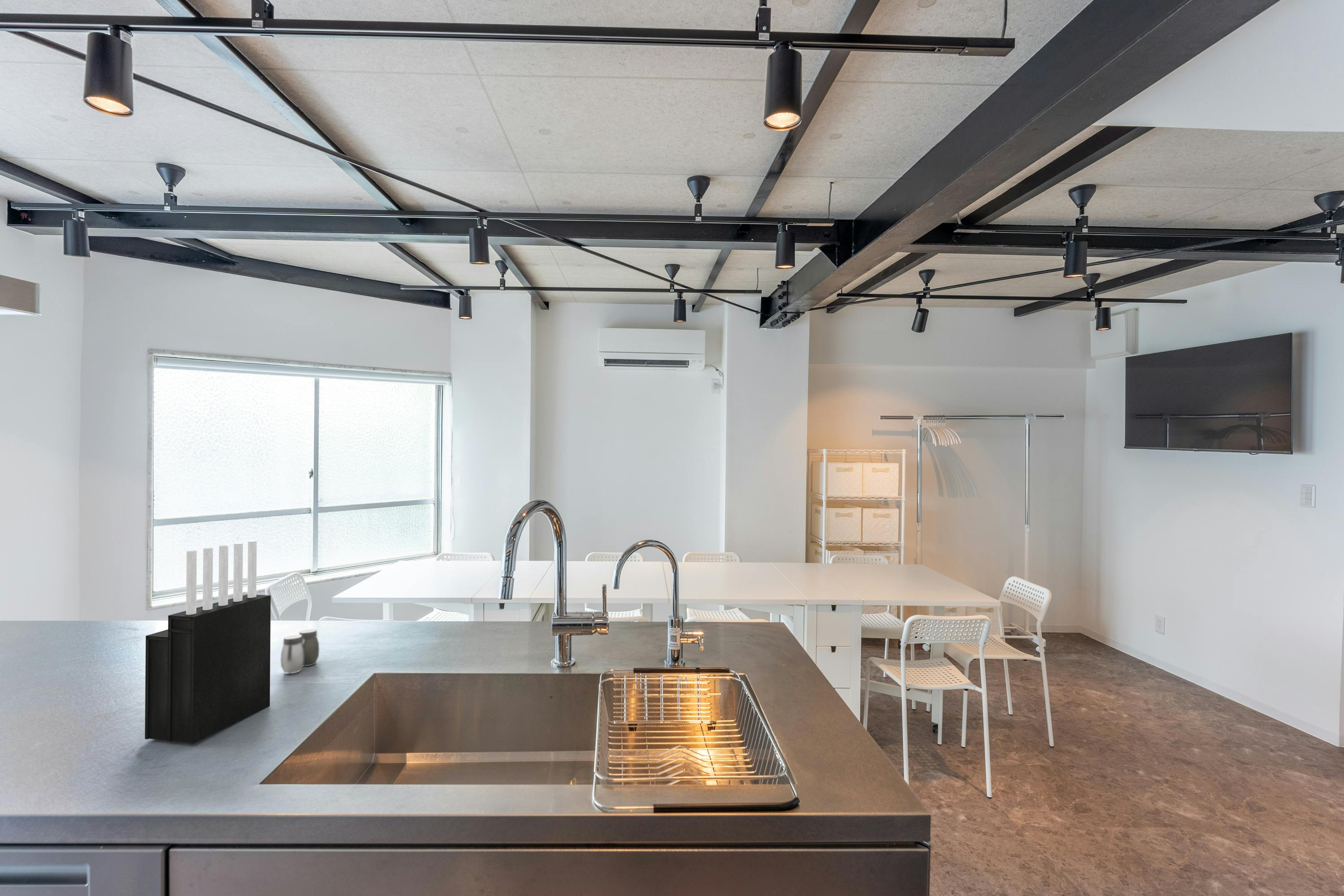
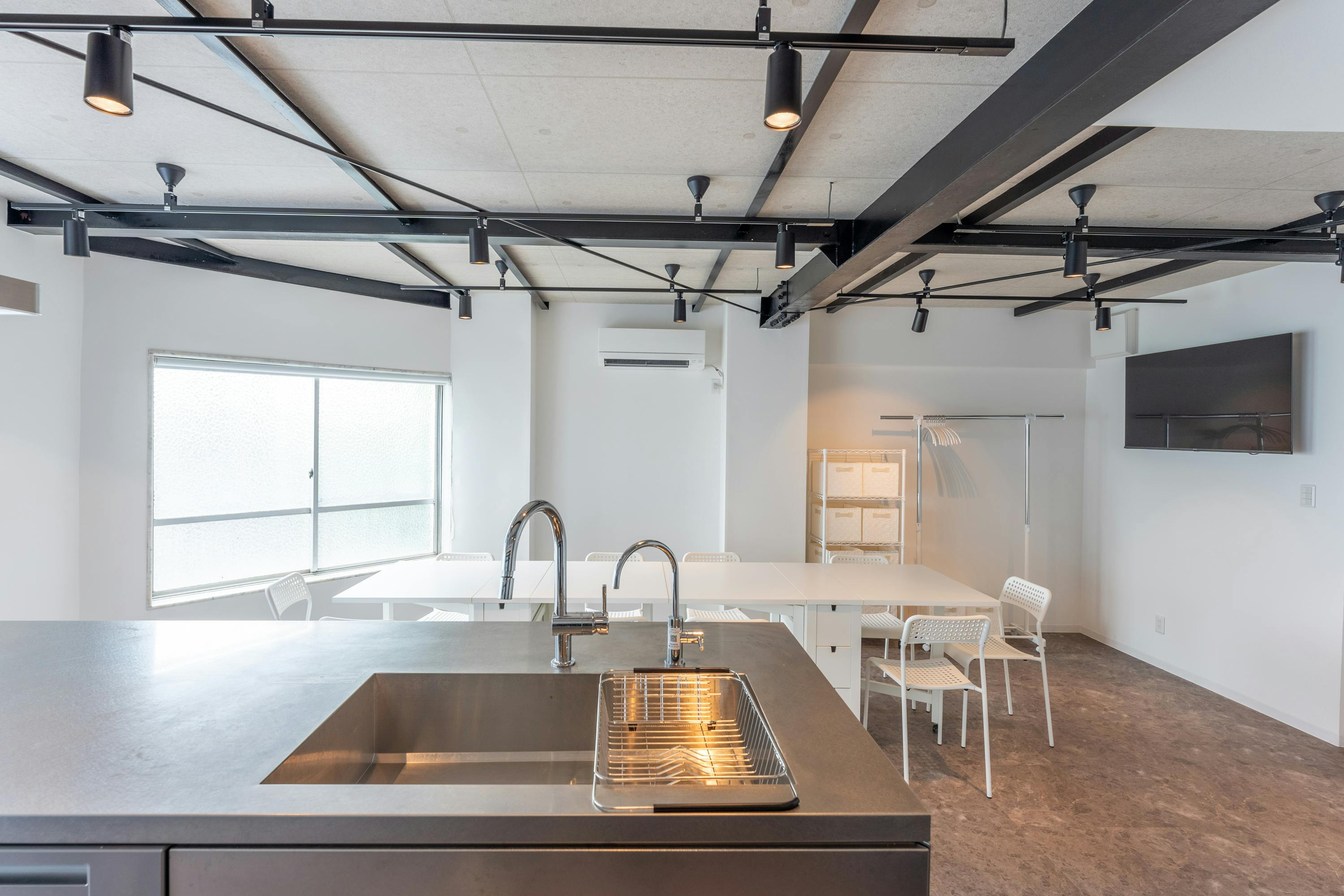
- knife block [144,540,271,745]
- salt and pepper shaker [280,628,320,674]
